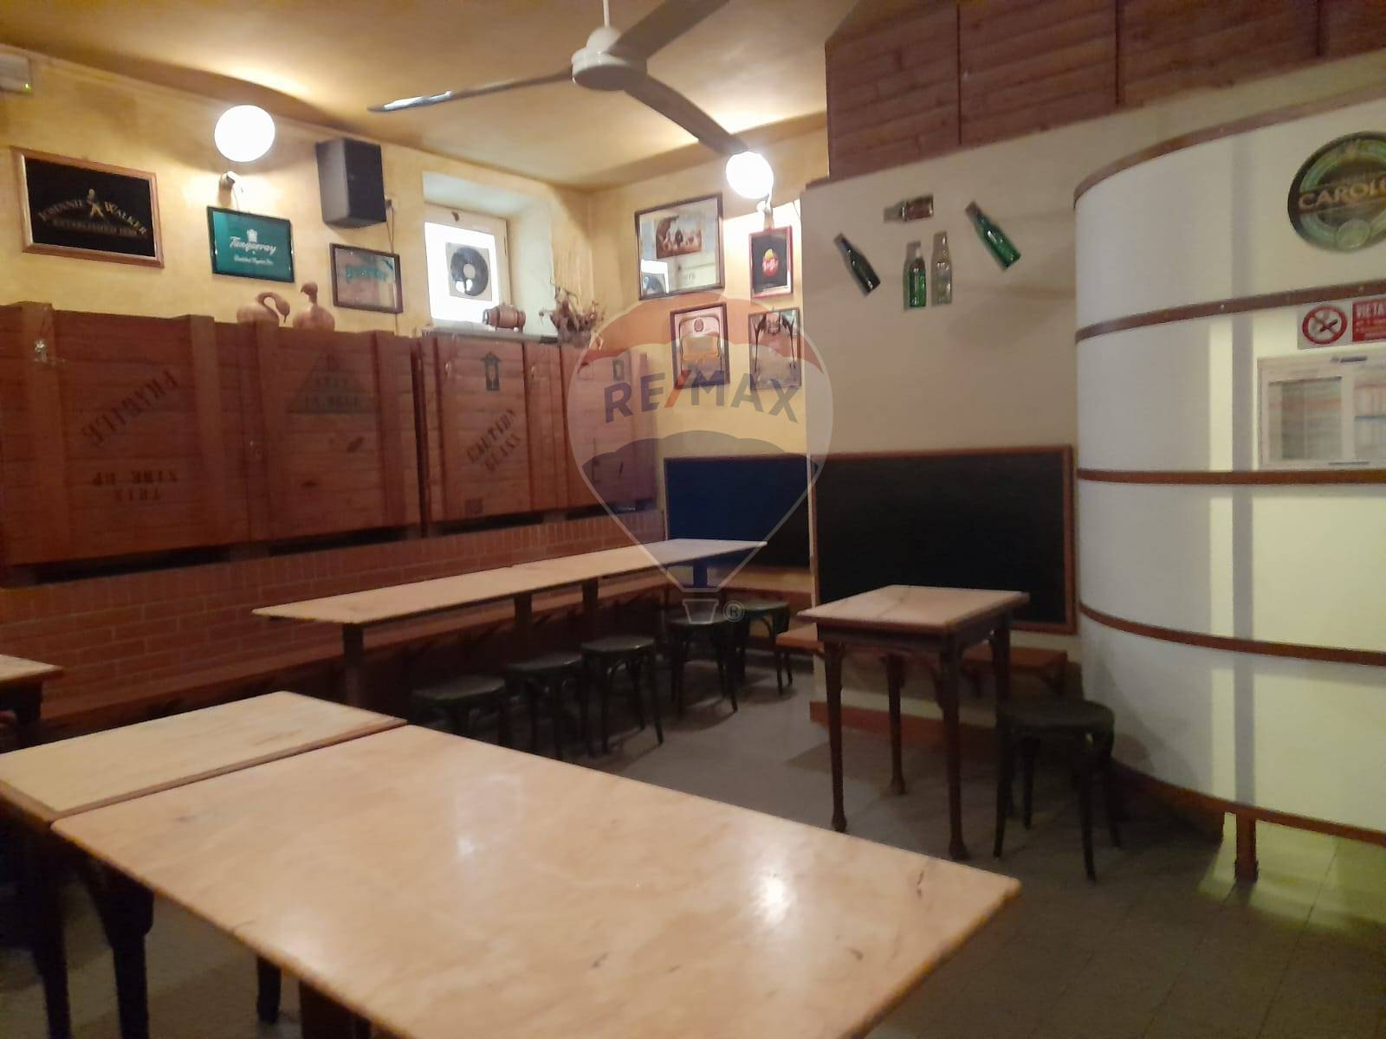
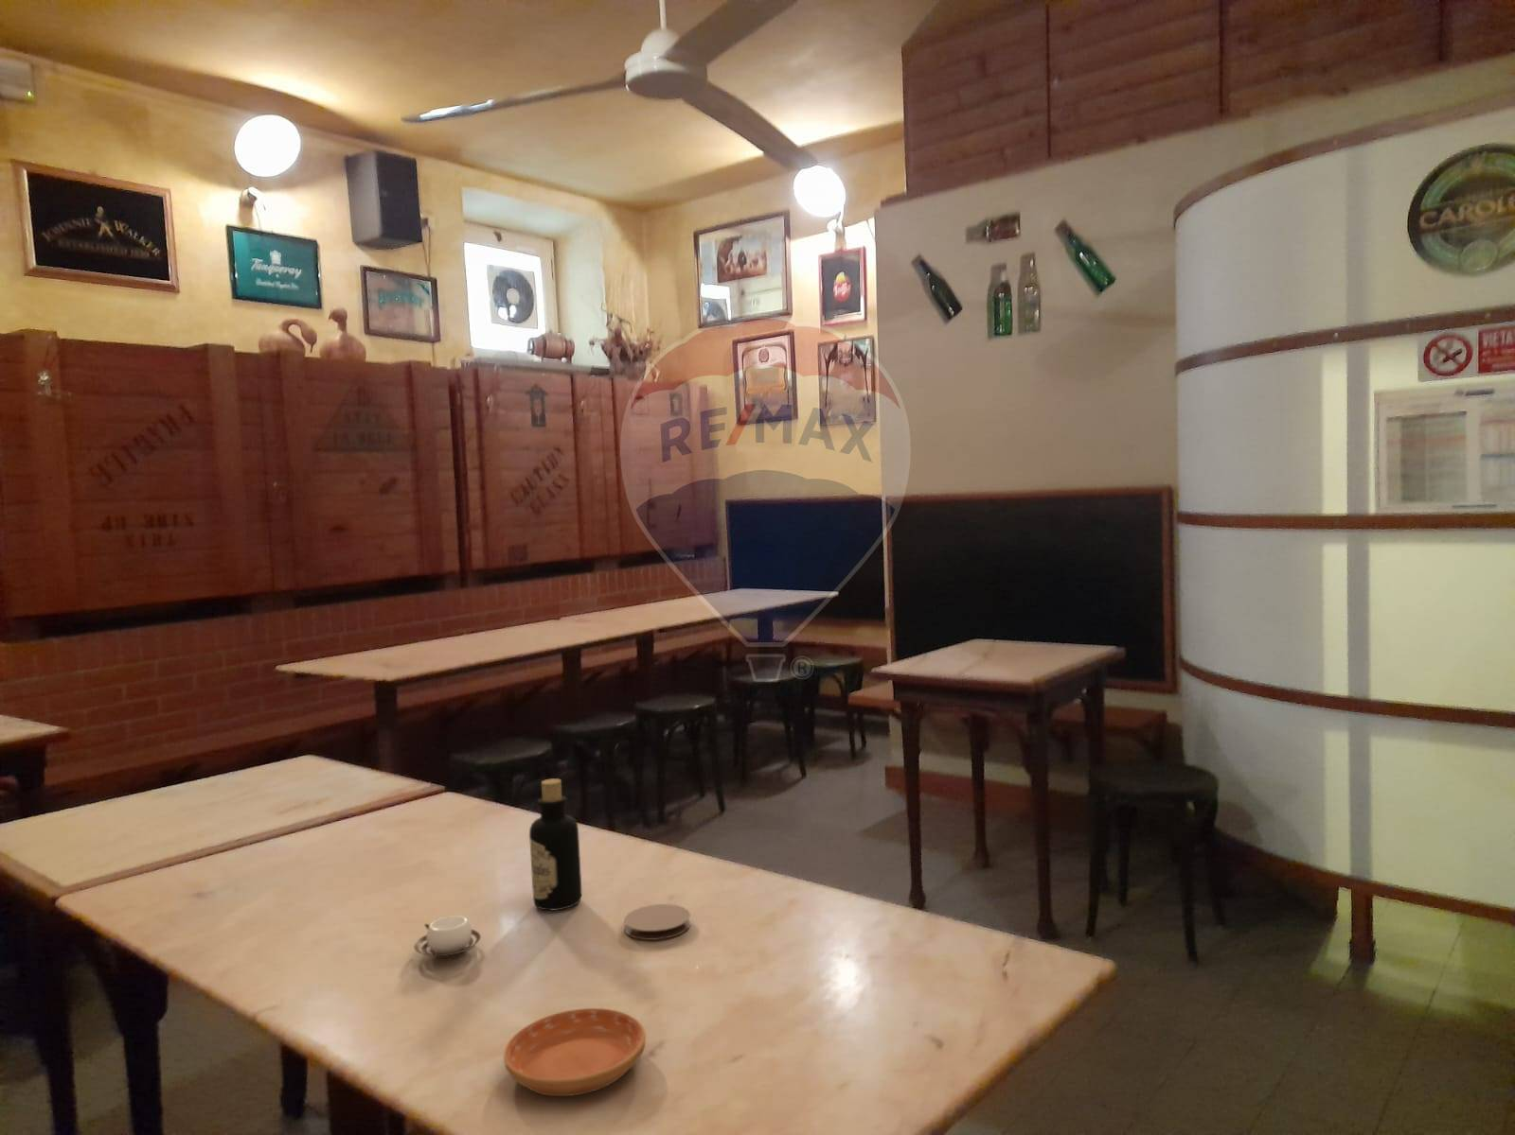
+ cup [413,914,482,957]
+ saucer [502,1007,647,1097]
+ bottle [528,777,582,911]
+ coaster [623,904,691,941]
